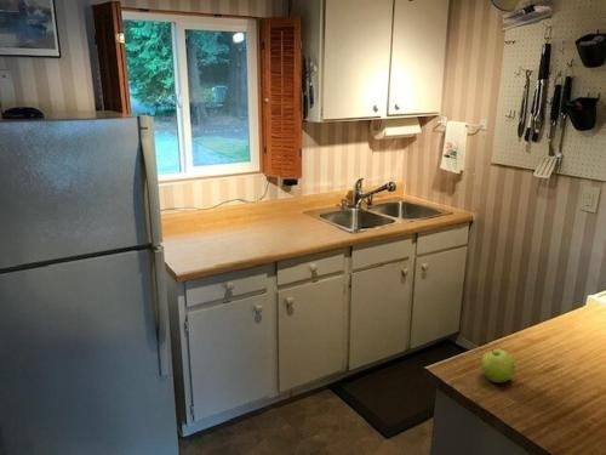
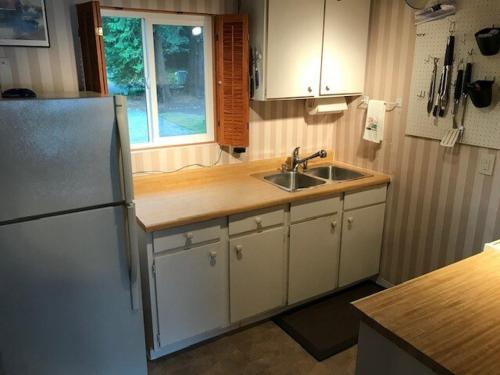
- fruit [480,348,516,385]
